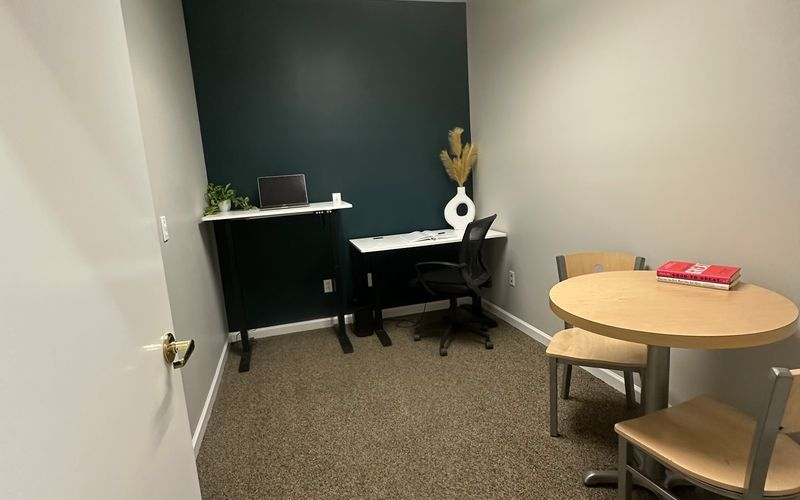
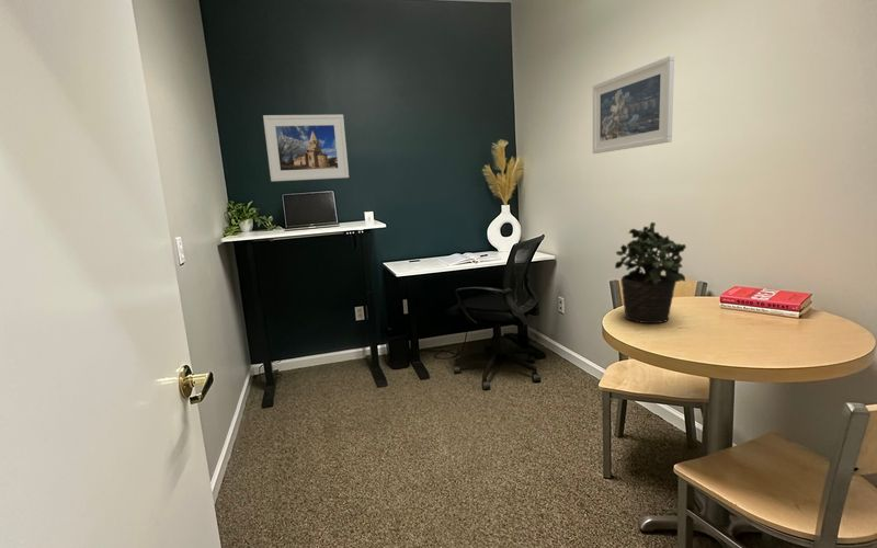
+ potted plant [614,221,687,324]
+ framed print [592,55,675,155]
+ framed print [262,114,350,182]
